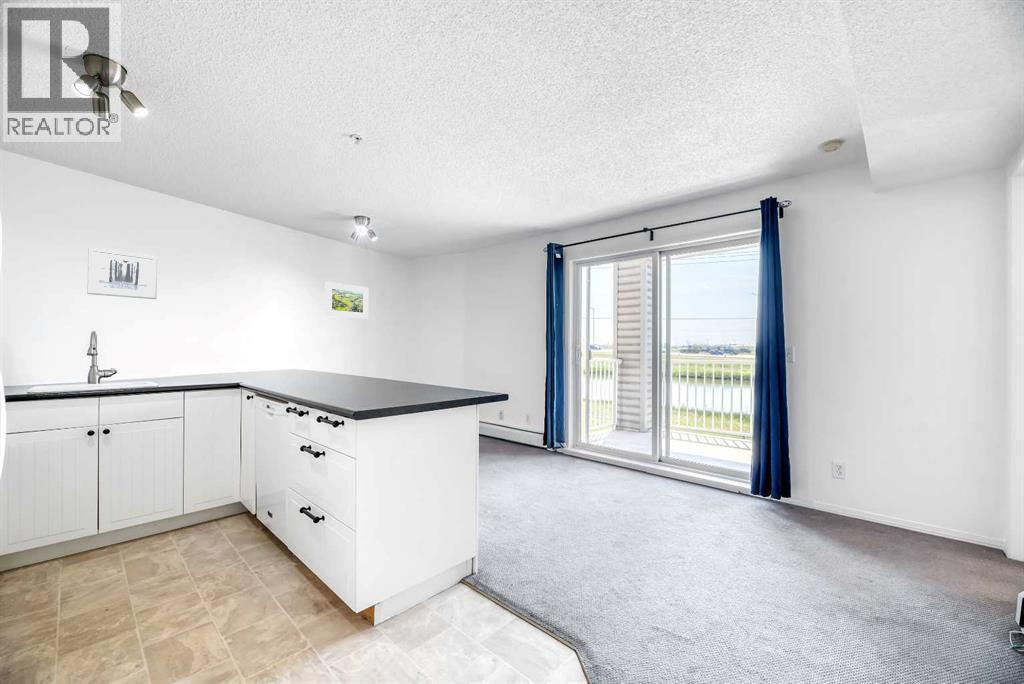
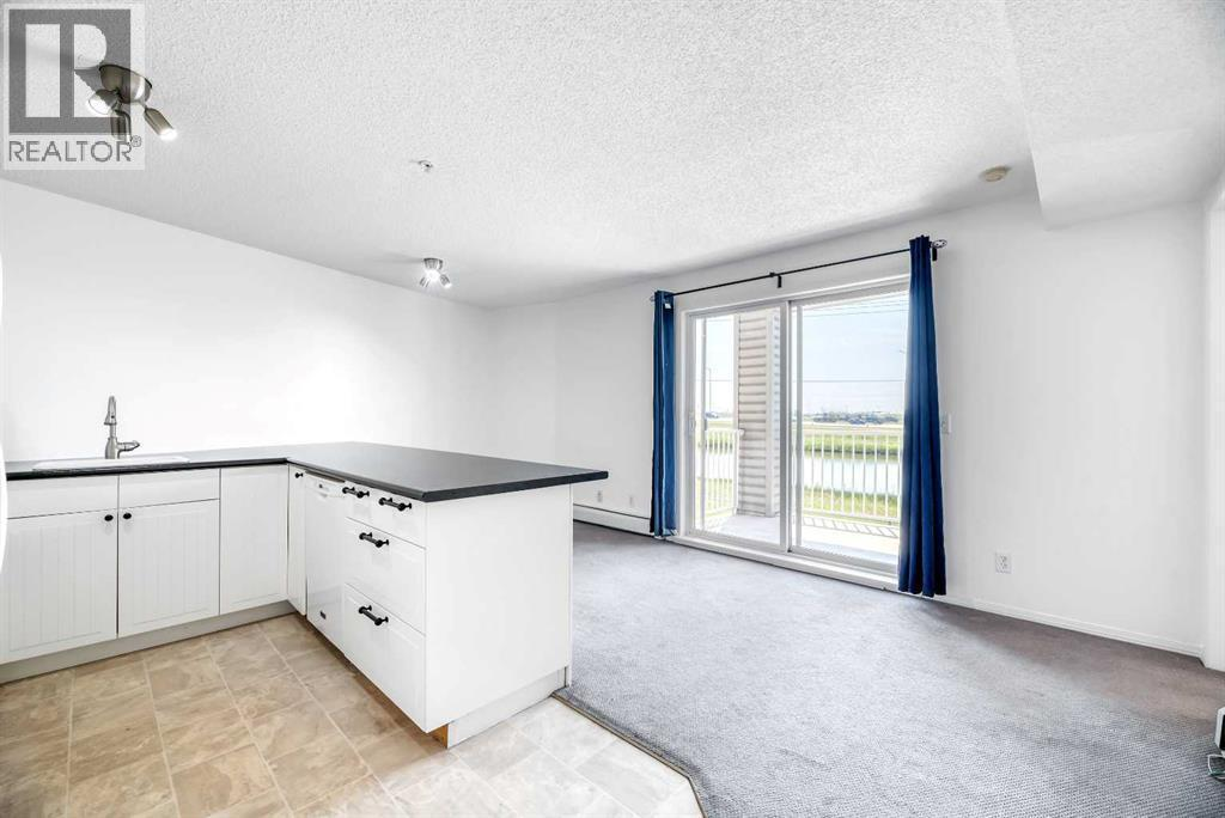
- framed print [324,281,369,320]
- wall art [87,247,158,300]
